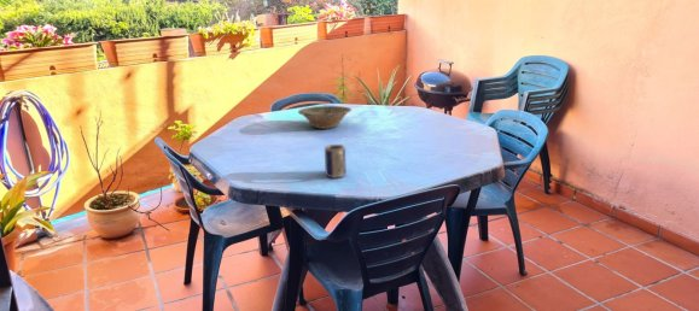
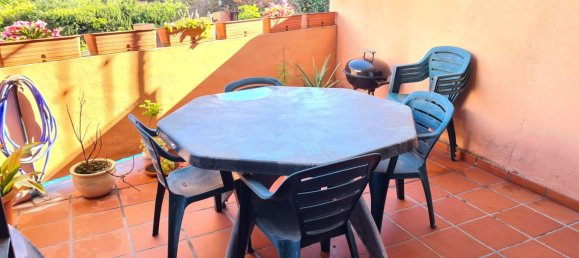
- bowl [297,105,353,130]
- mug [324,143,348,178]
